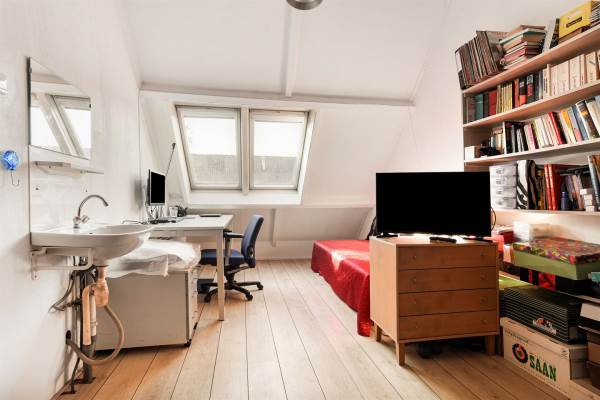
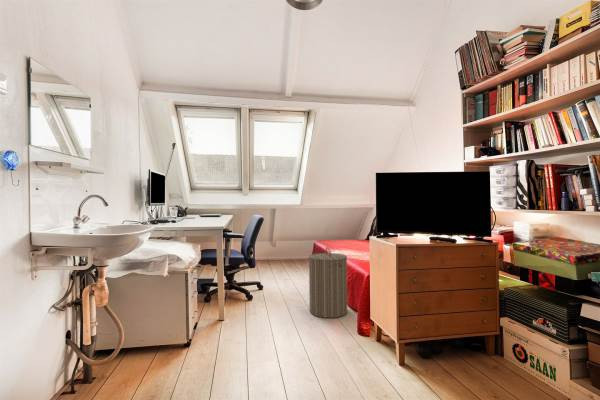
+ laundry hamper [308,246,348,319]
